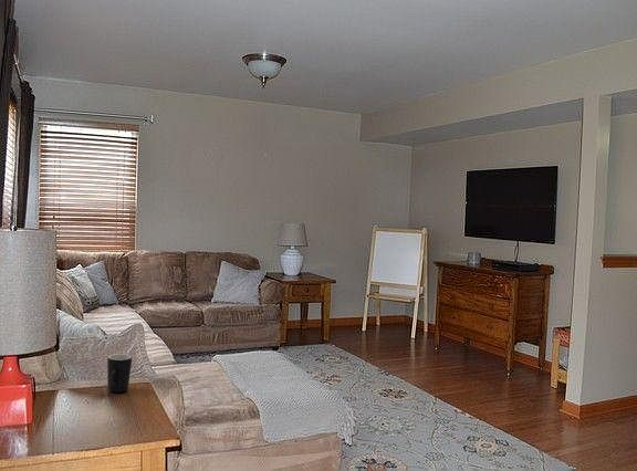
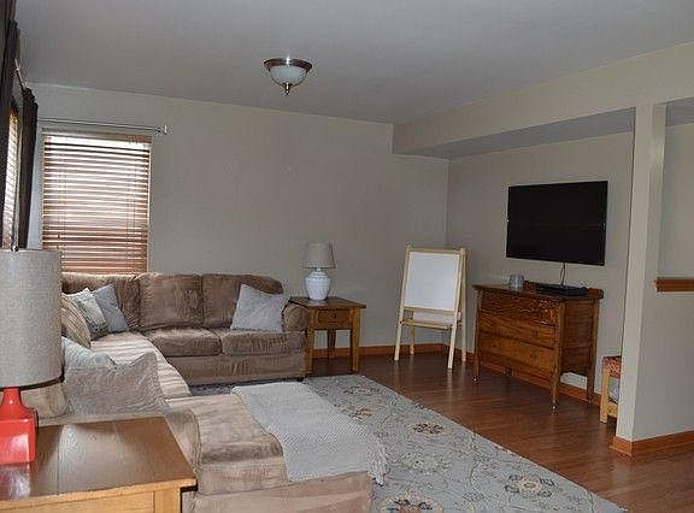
- mug [106,353,134,394]
